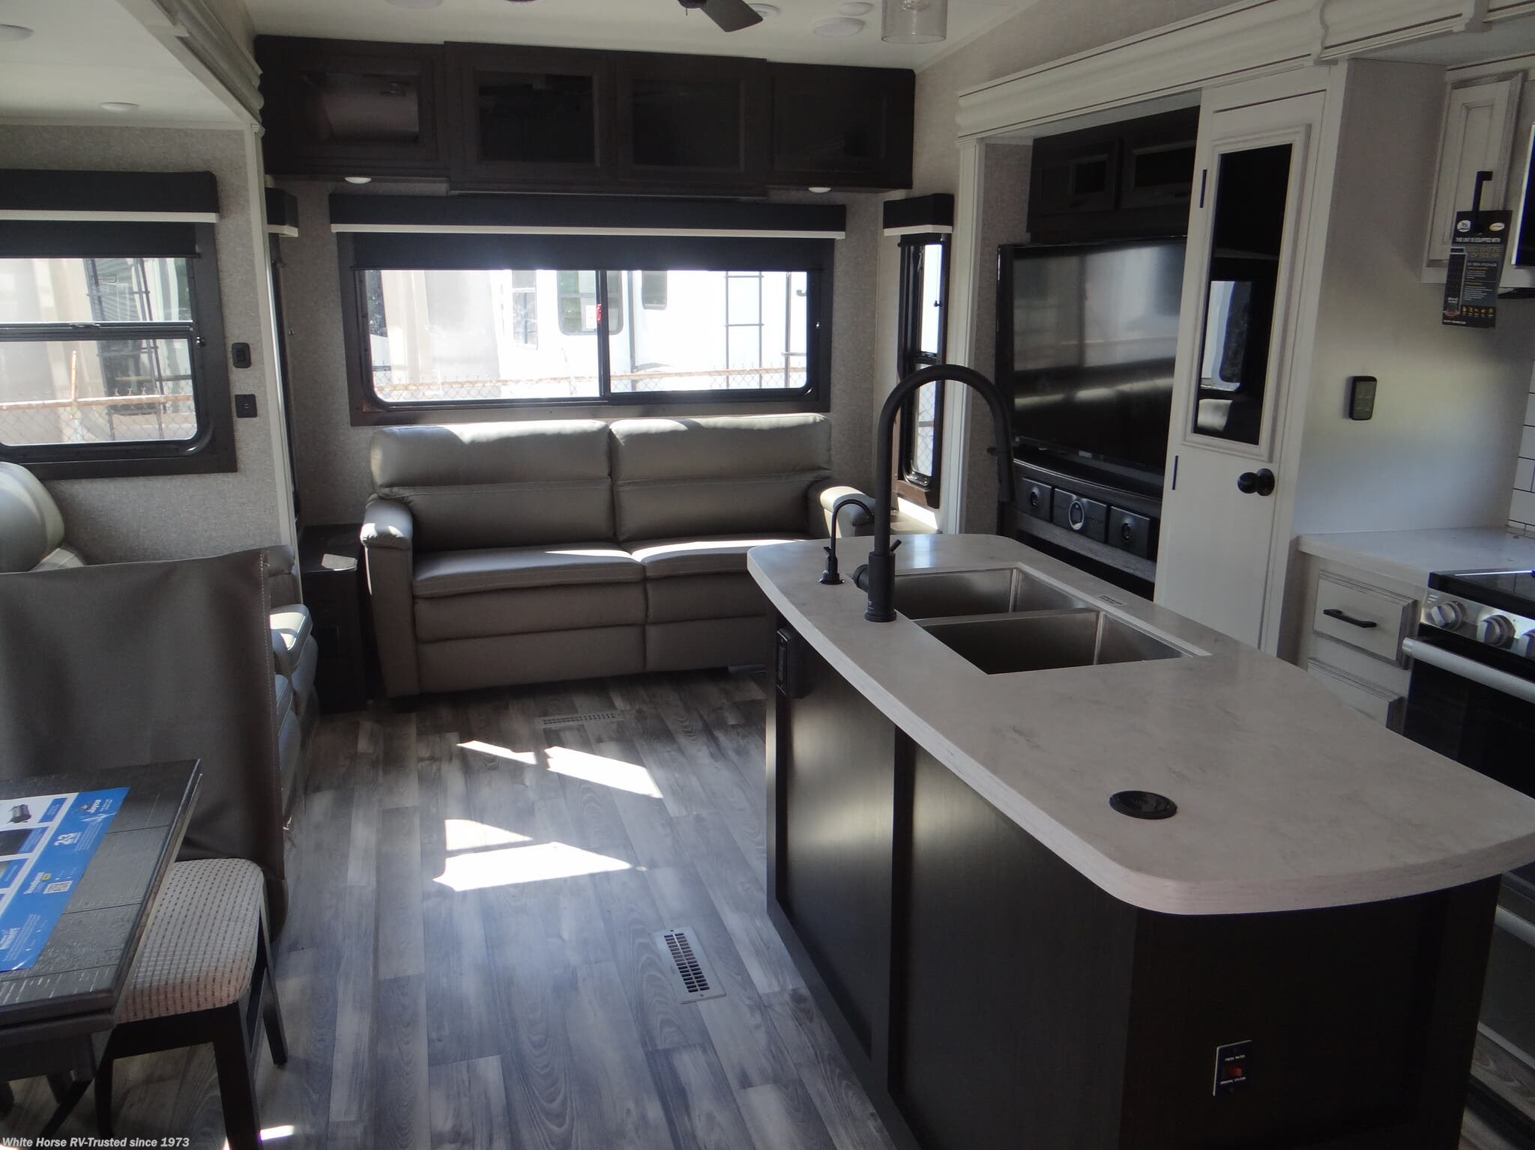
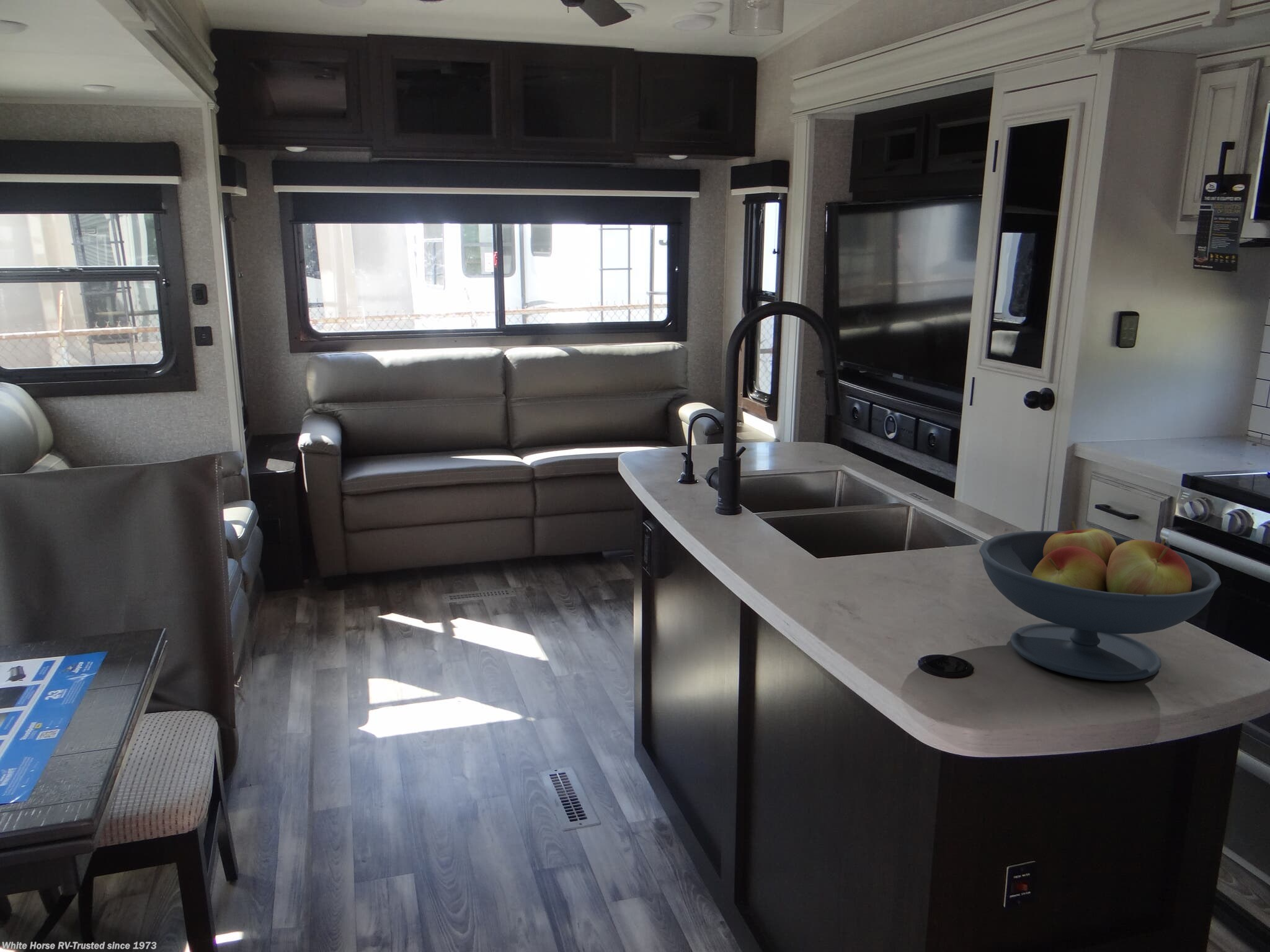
+ fruit bowl [979,521,1222,682]
